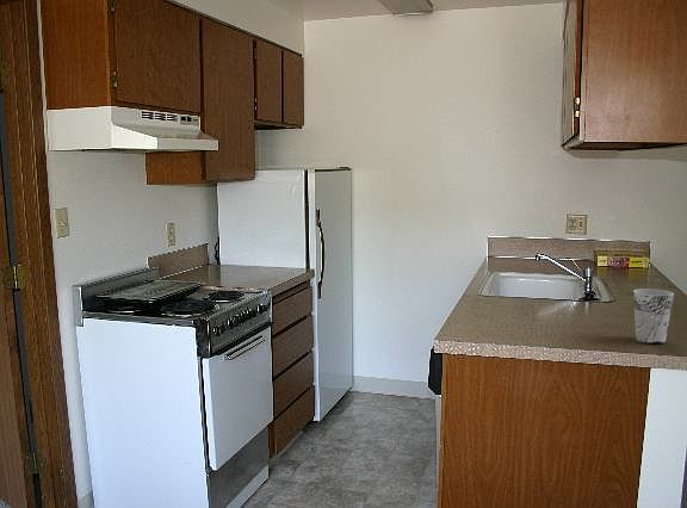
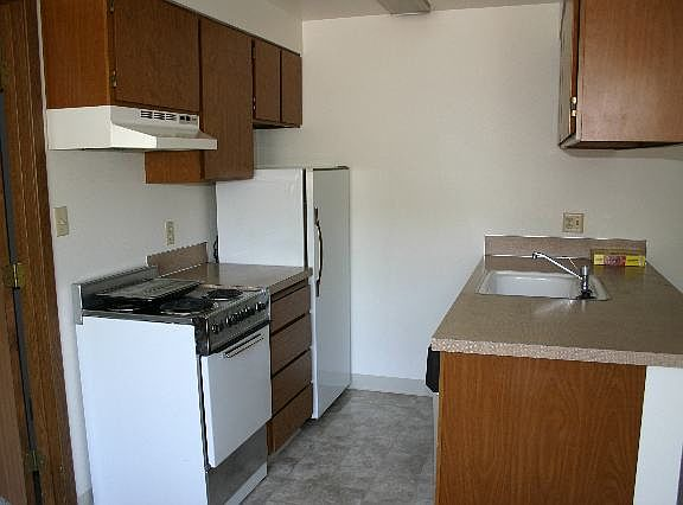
- cup [632,287,675,345]
